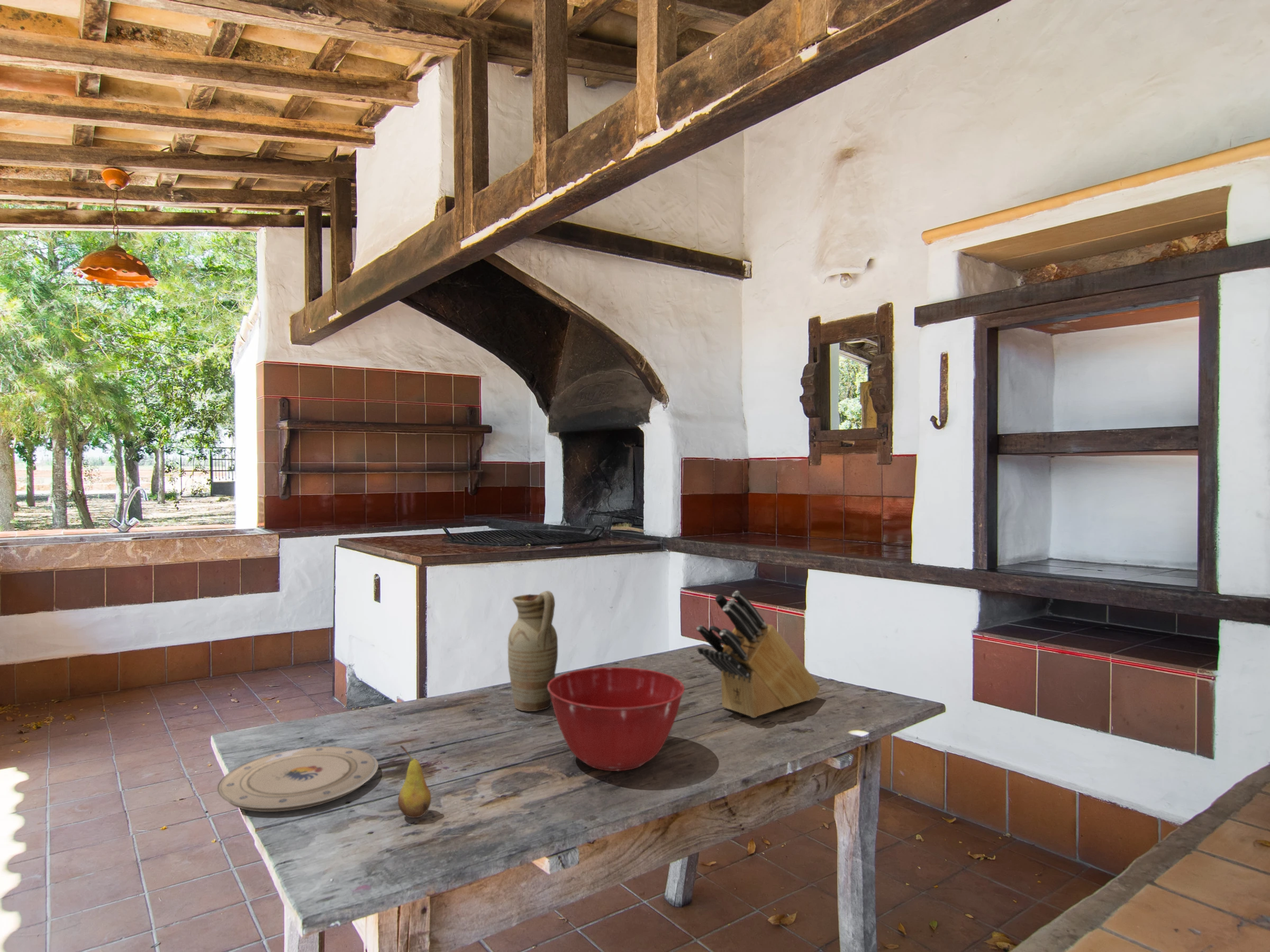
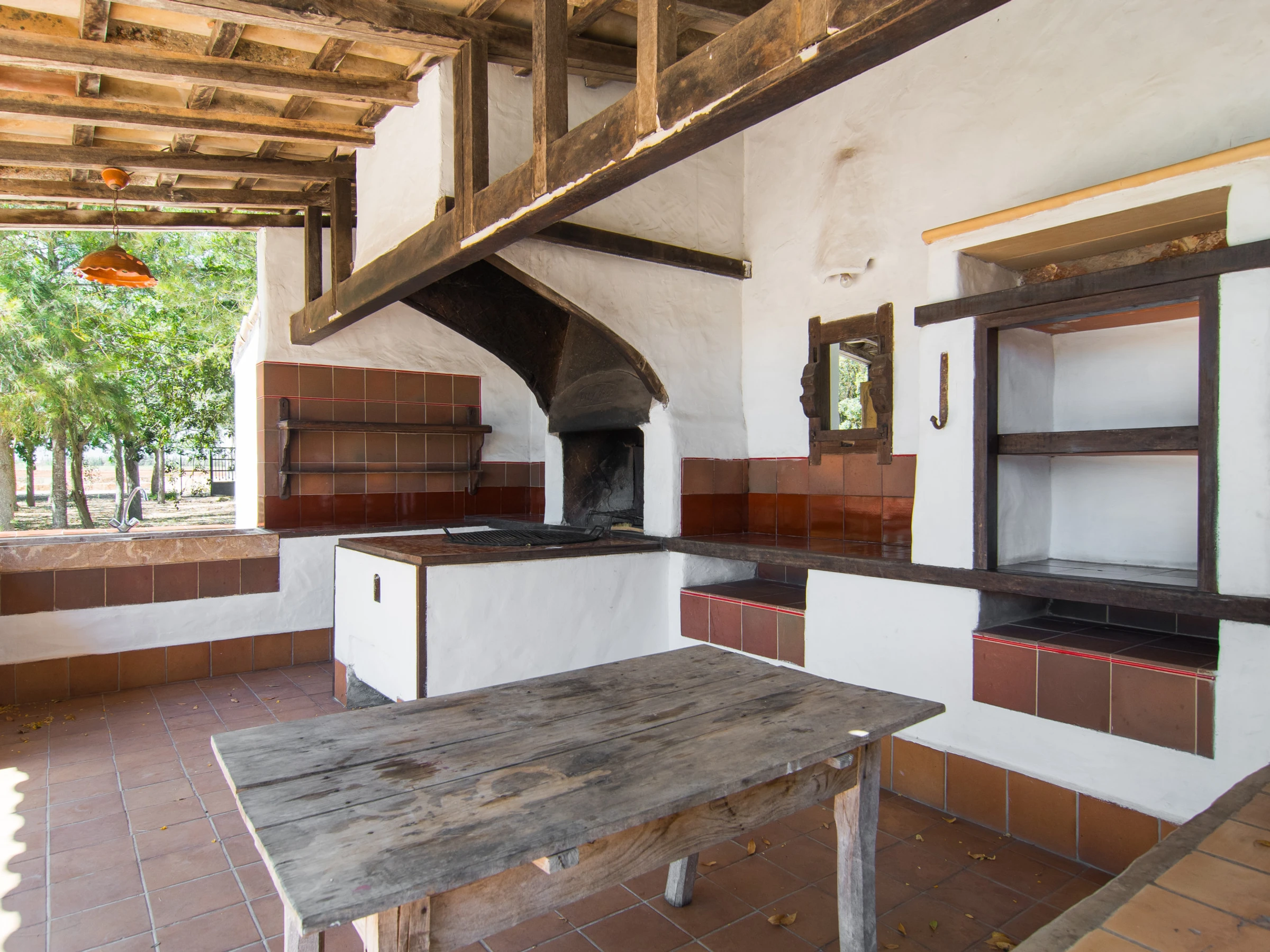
- ceramic jug [507,590,558,712]
- fruit [397,745,432,819]
- plate [217,746,379,812]
- mixing bowl [548,667,685,772]
- knife block [696,590,821,718]
